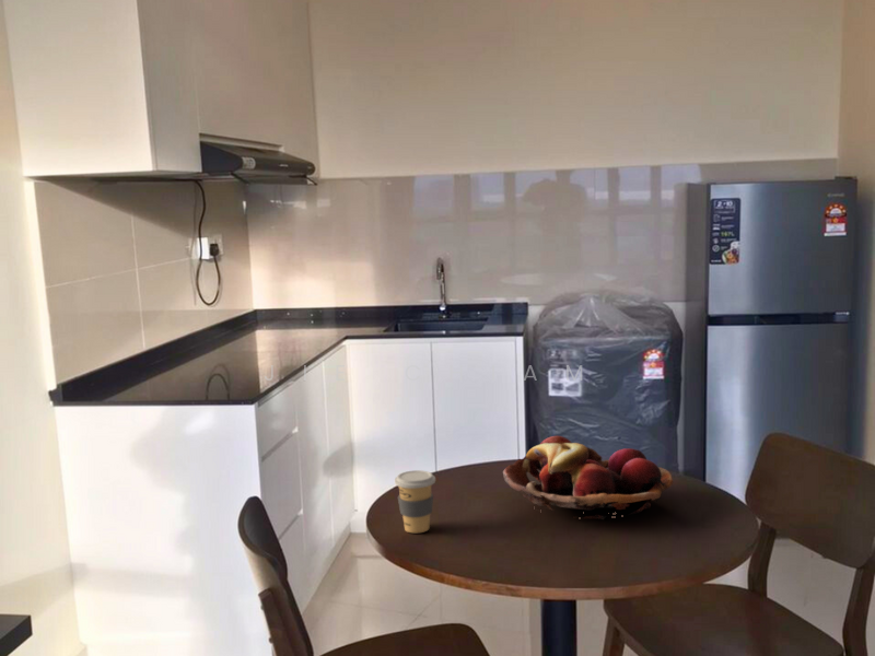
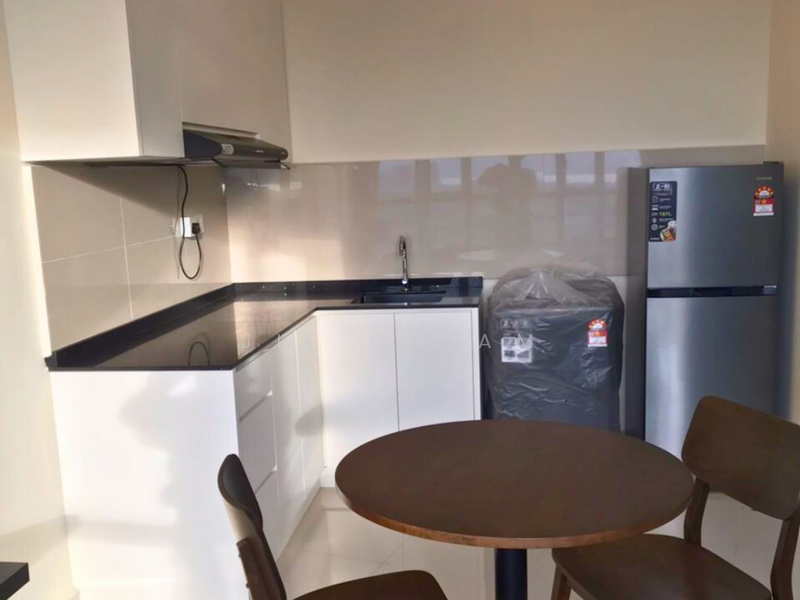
- fruit basket [502,435,674,520]
- coffee cup [394,469,436,534]
